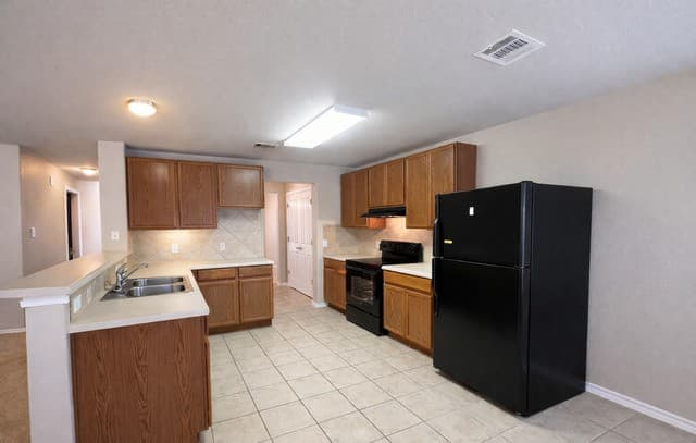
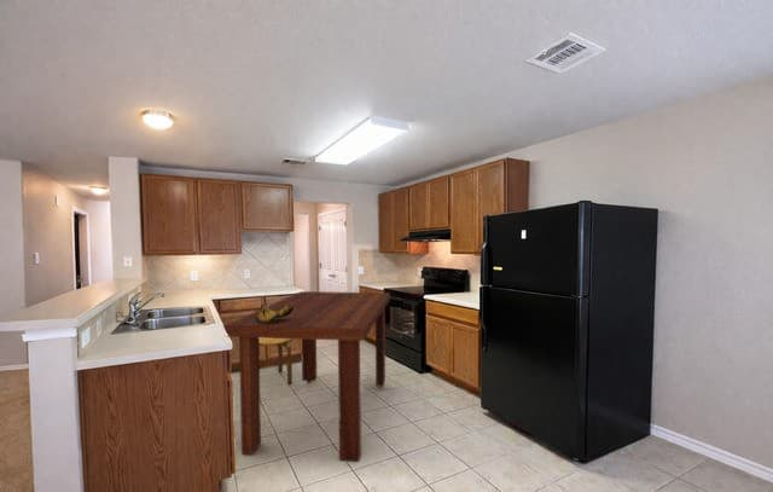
+ dining table [222,290,391,463]
+ stool [258,337,293,386]
+ banana bunch [256,302,293,324]
